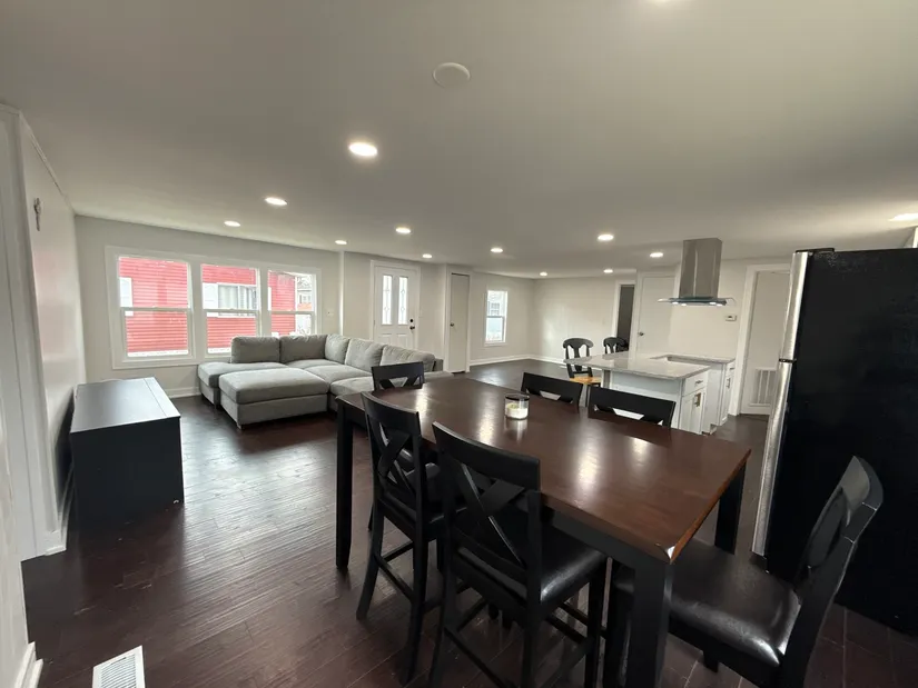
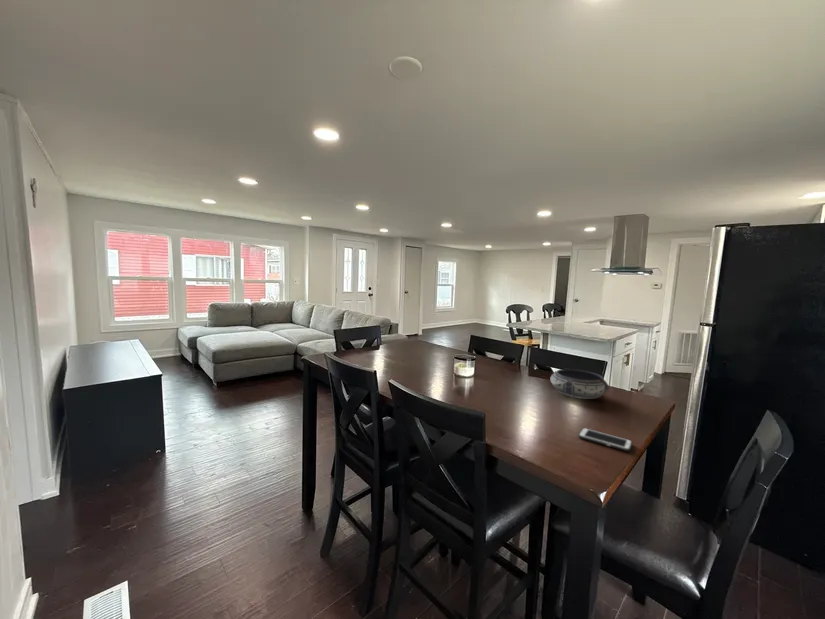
+ cell phone [577,427,633,452]
+ bowl [550,368,610,400]
